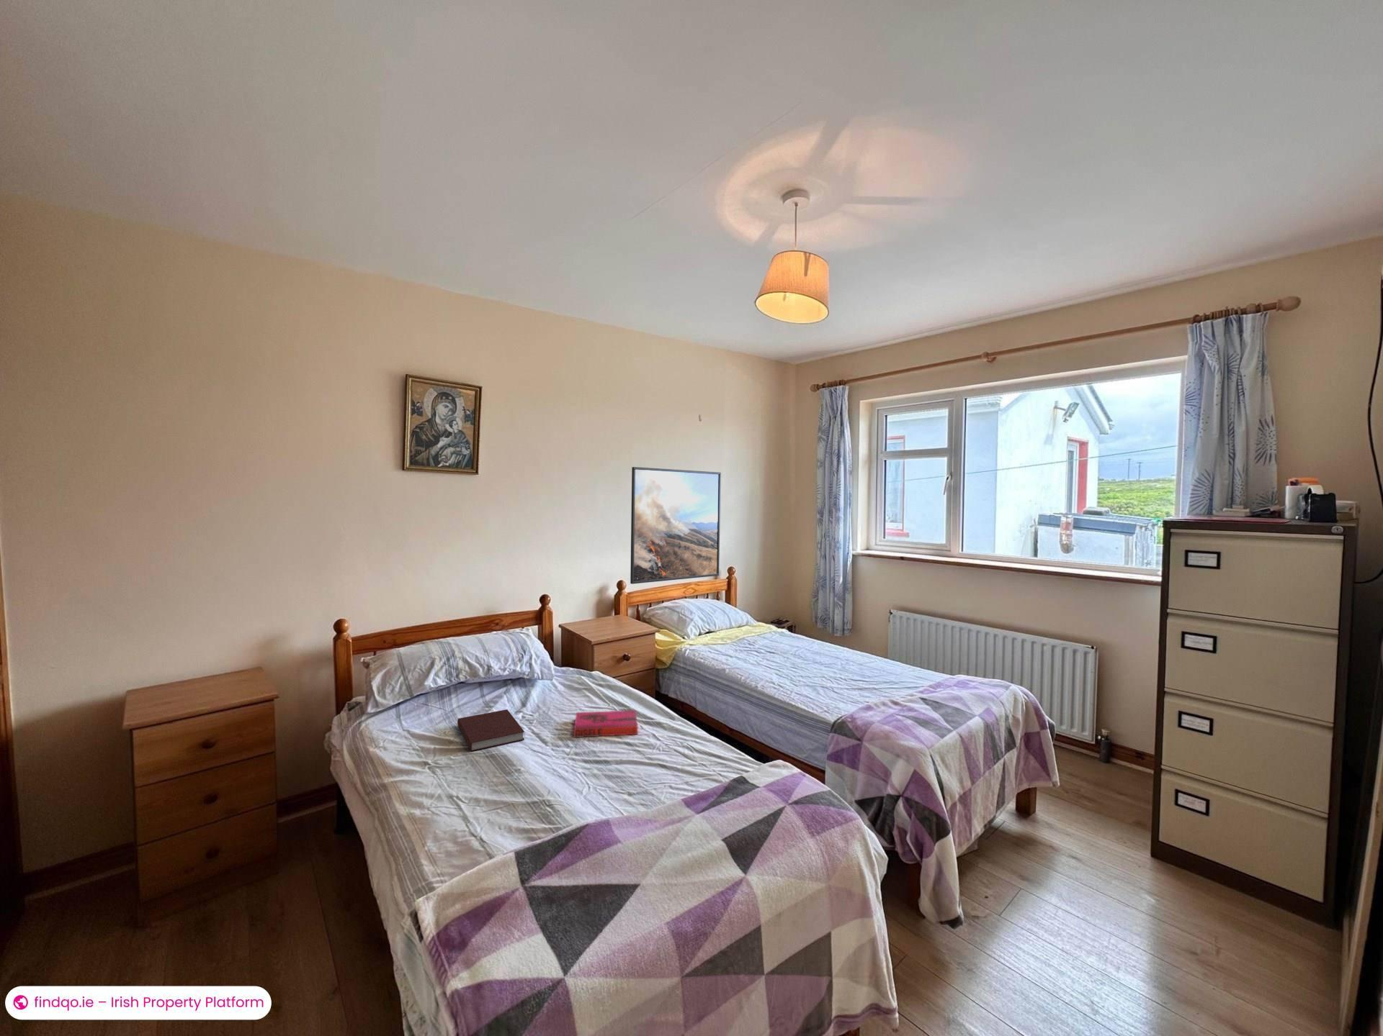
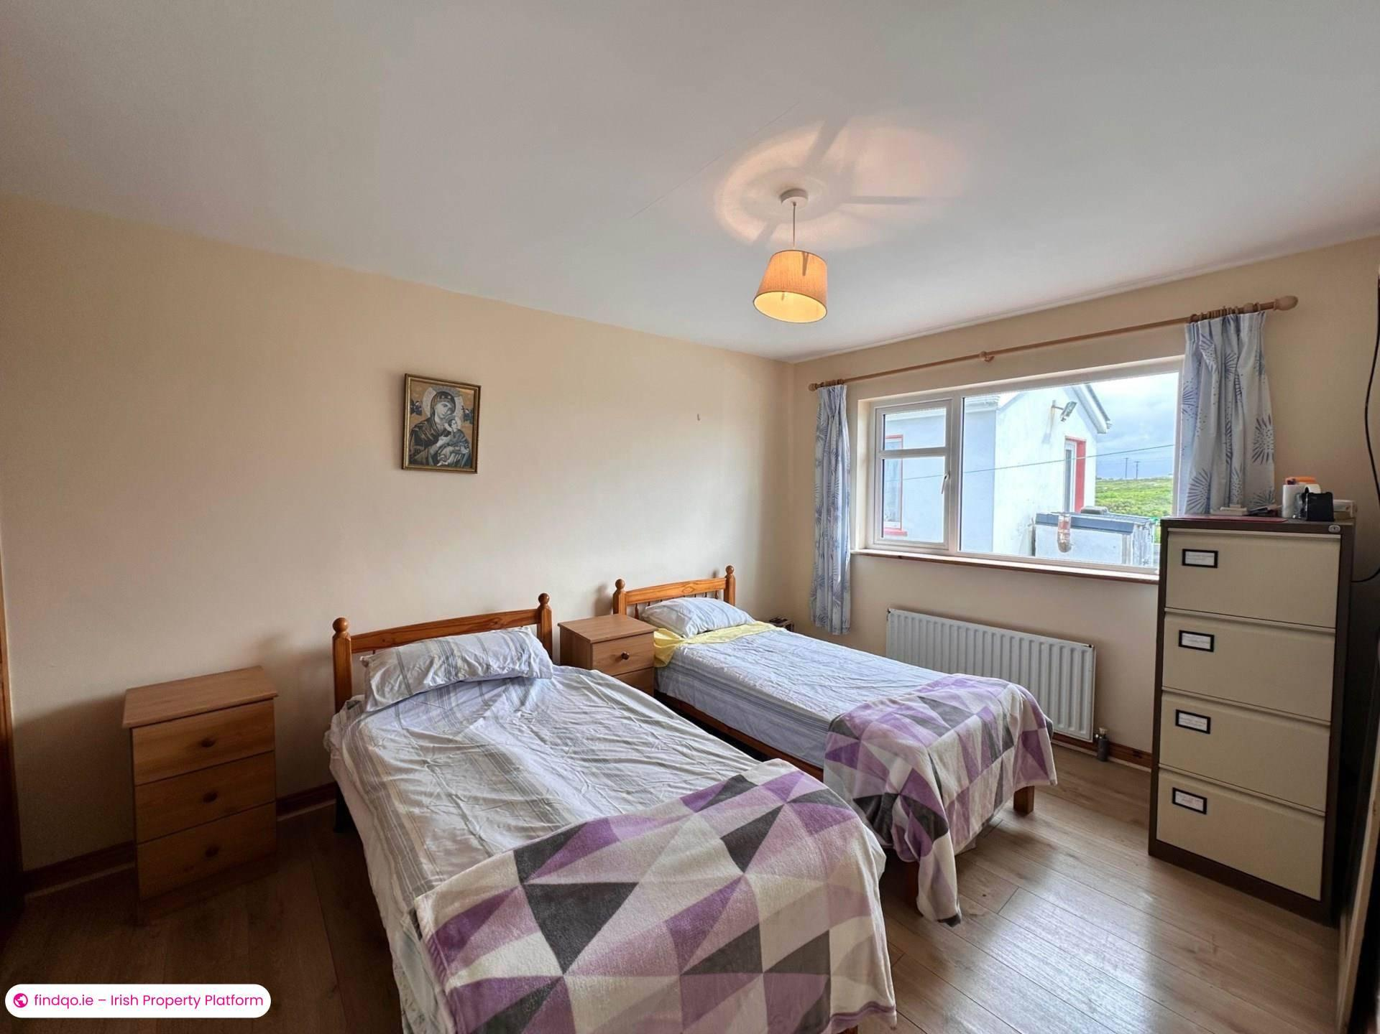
- hardback book [574,710,639,738]
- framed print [629,466,722,584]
- notebook [456,708,525,752]
